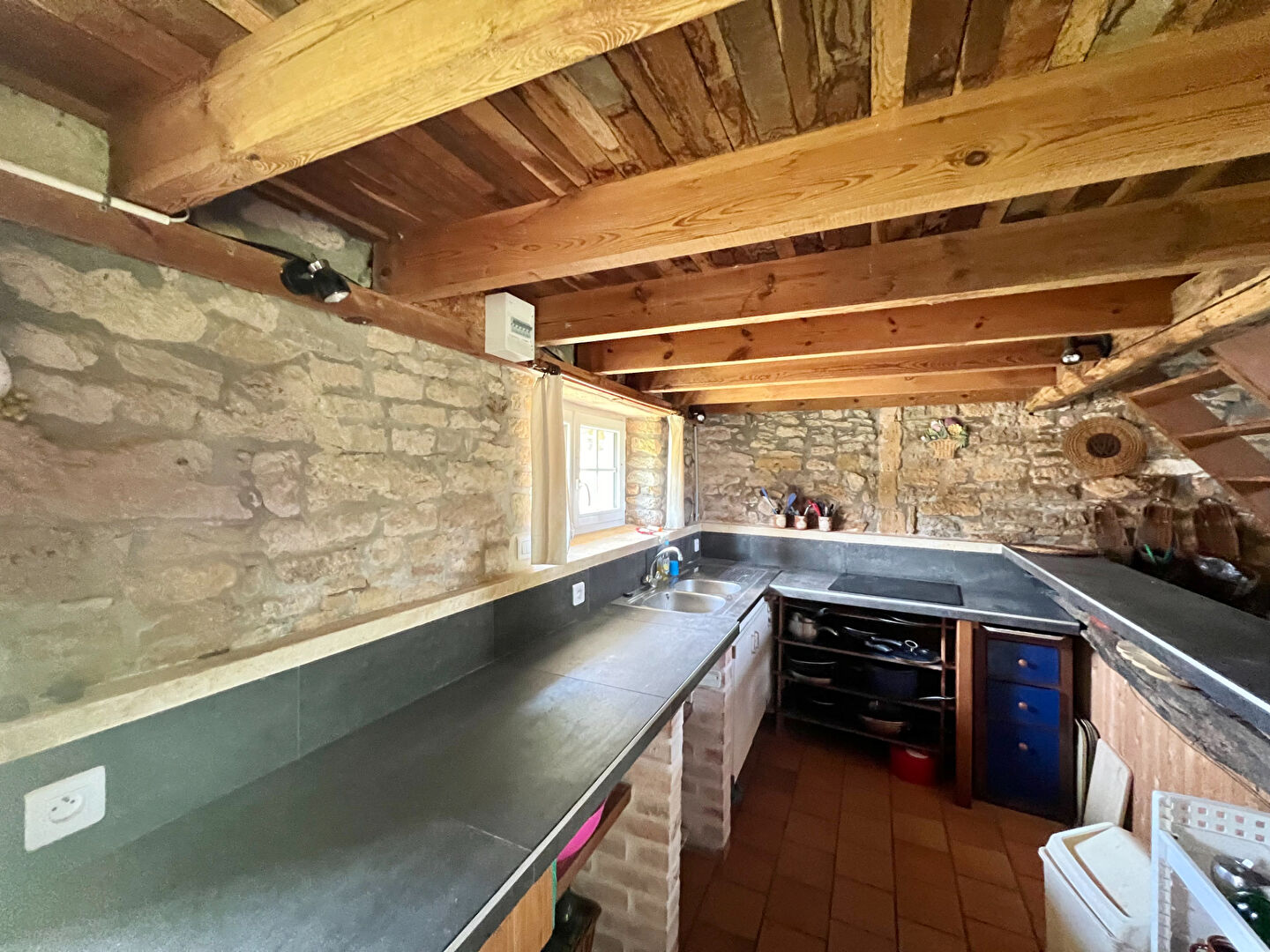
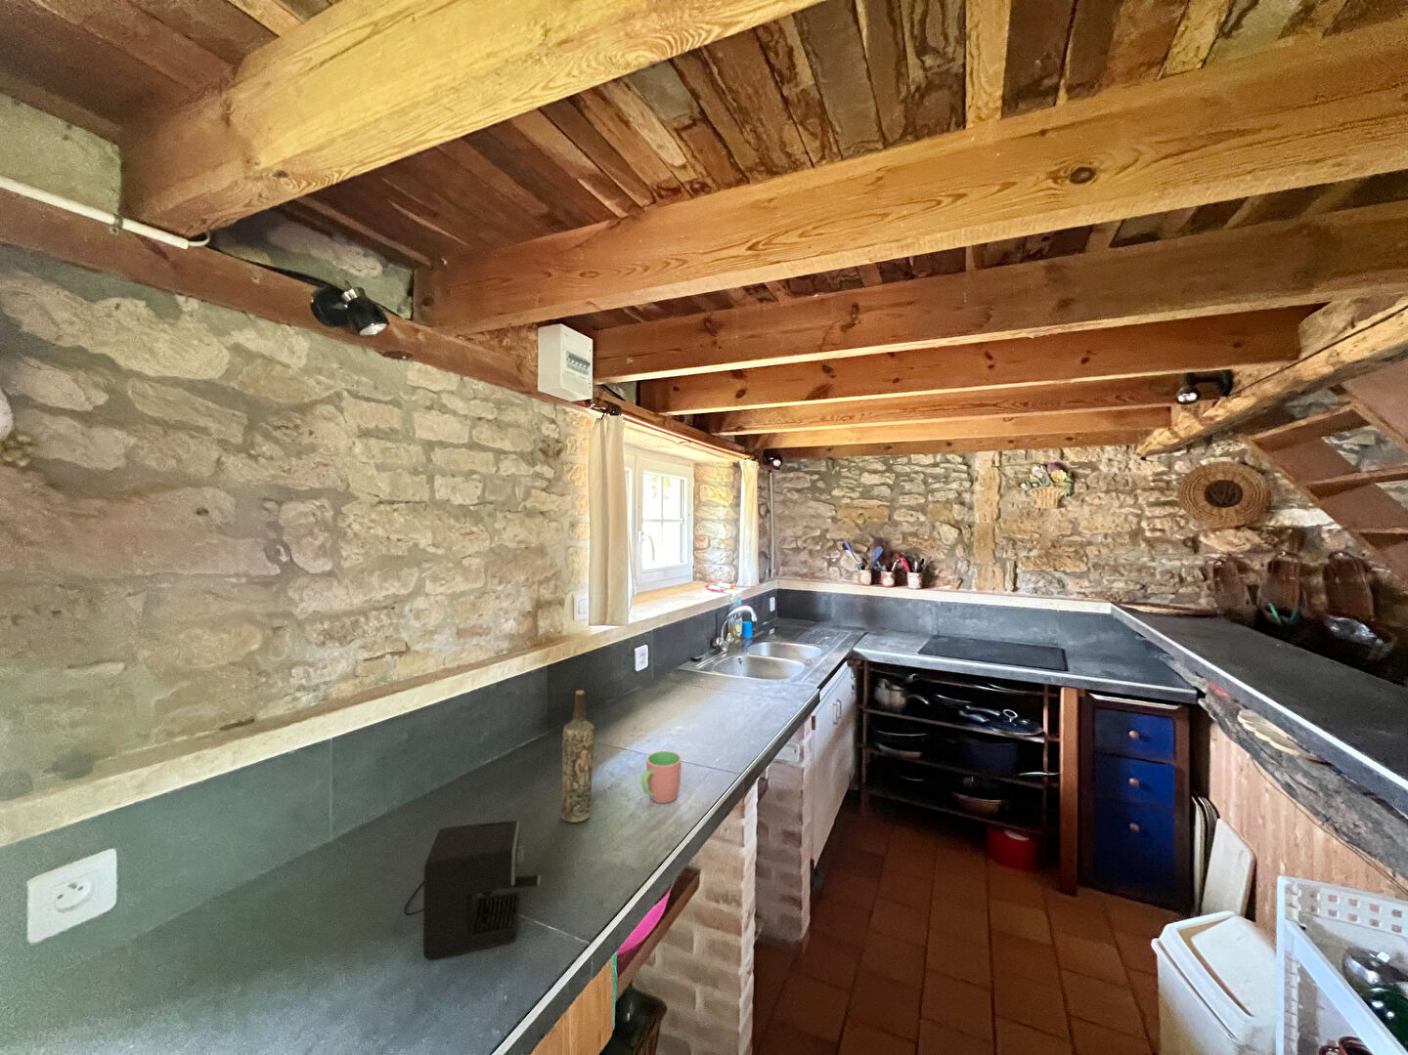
+ bottle [560,688,595,823]
+ coffee maker [402,820,542,960]
+ cup [641,750,683,803]
